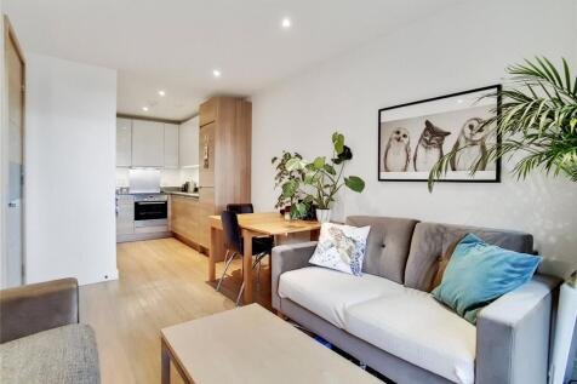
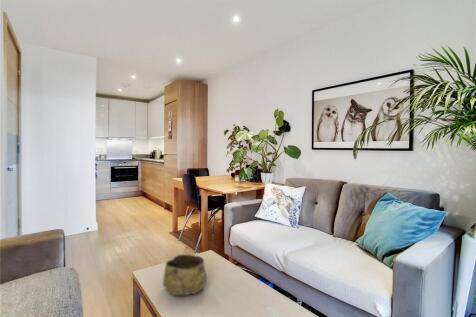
+ decorative bowl [162,253,208,296]
